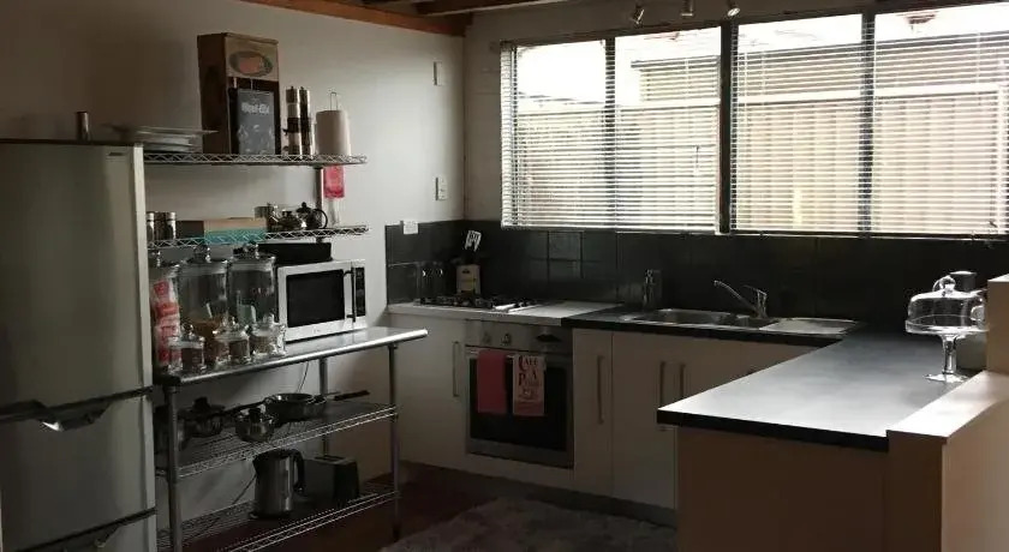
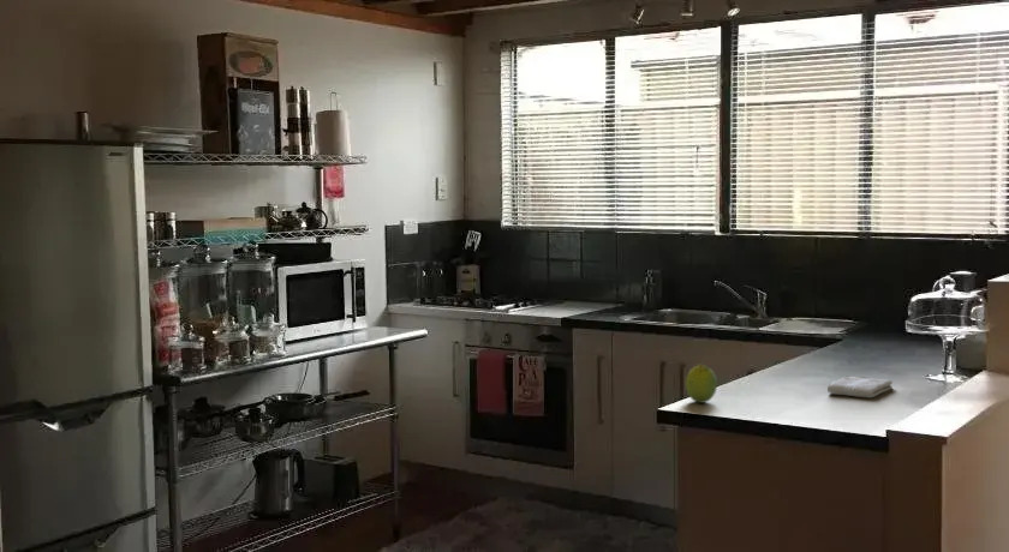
+ washcloth [826,376,894,400]
+ fruit [685,364,718,404]
